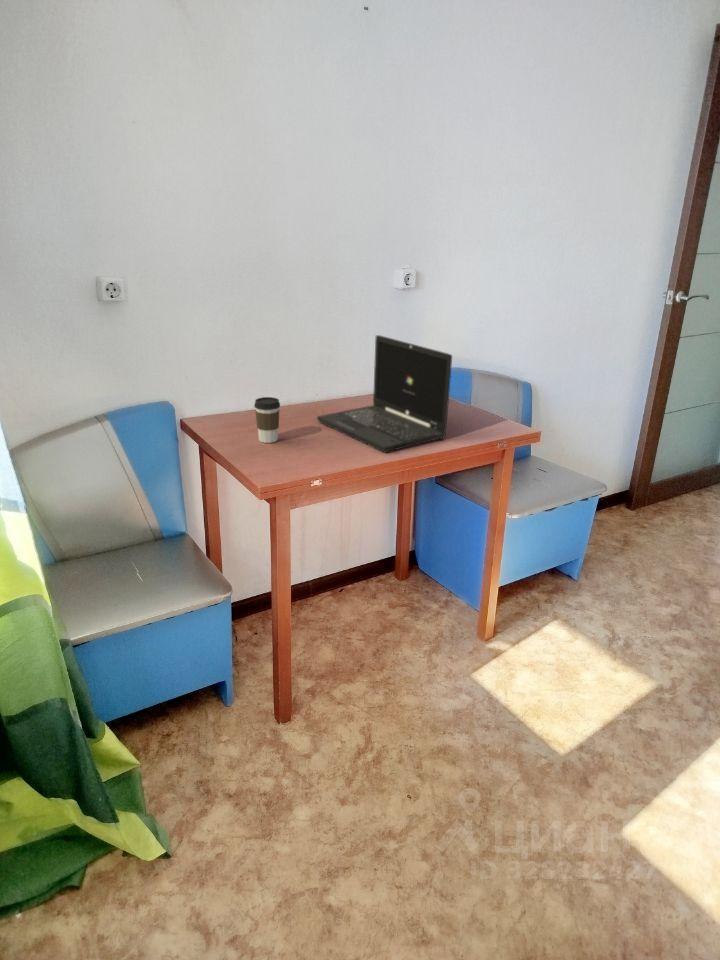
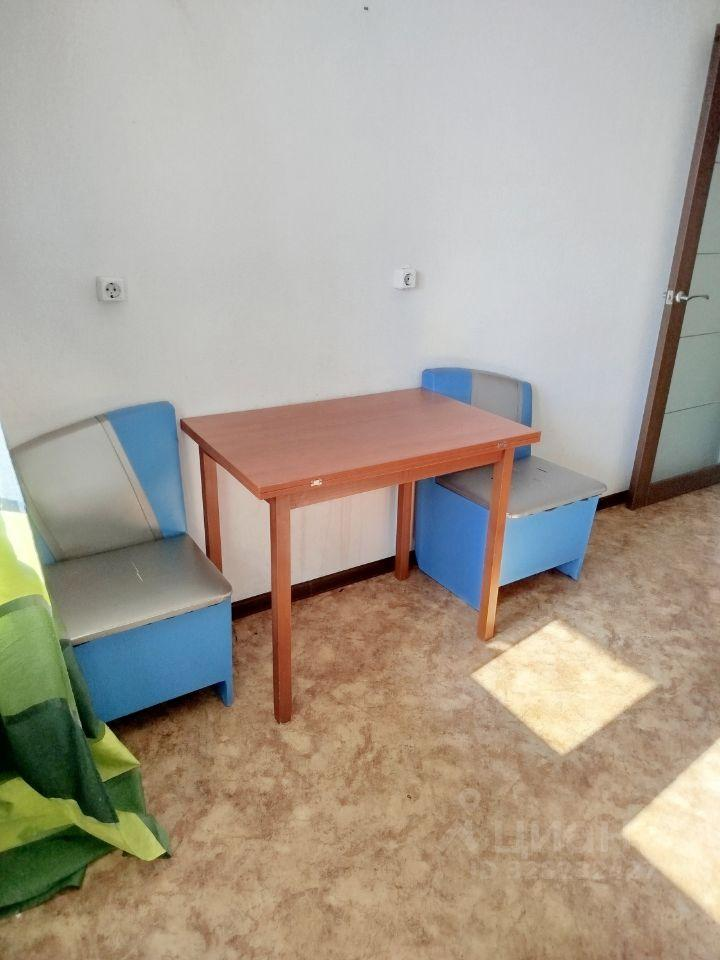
- laptop [316,334,453,454]
- coffee cup [253,396,281,444]
